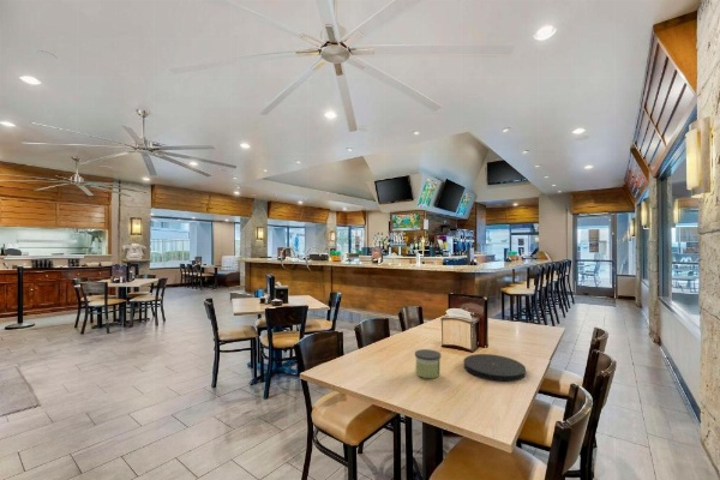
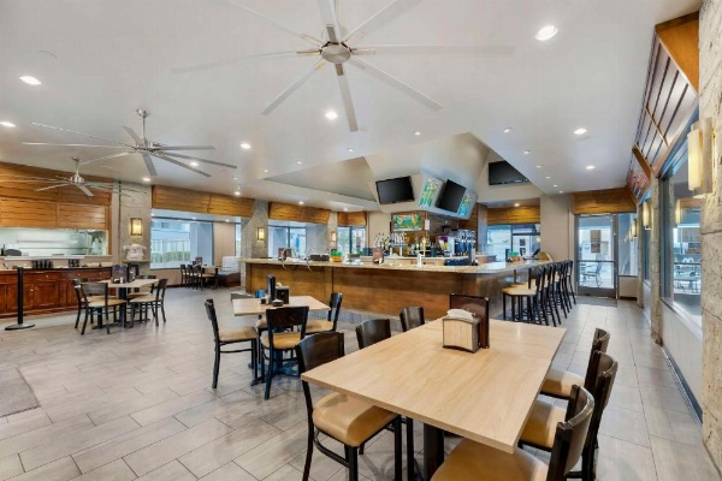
- plate [462,353,527,383]
- candle [414,348,442,379]
